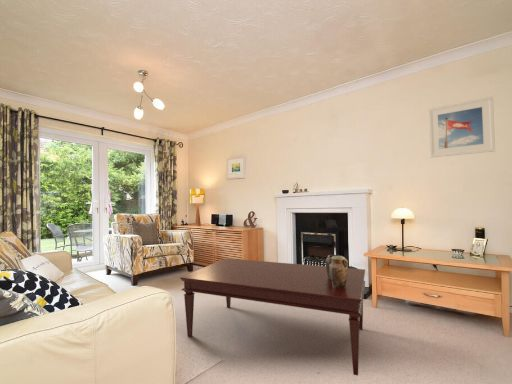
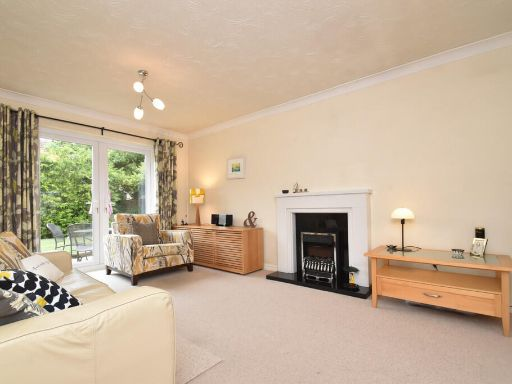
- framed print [427,95,496,159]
- coffee table [179,257,366,376]
- jar set [325,254,349,289]
